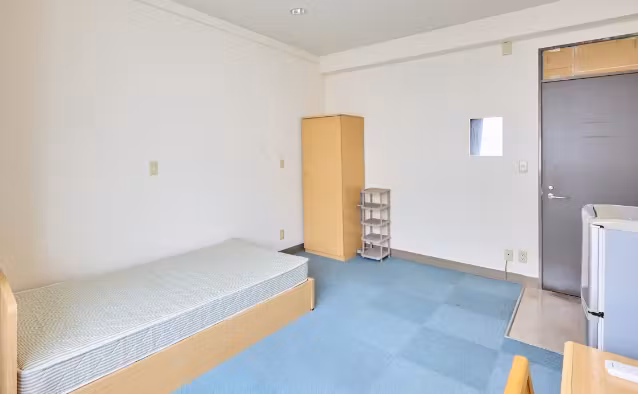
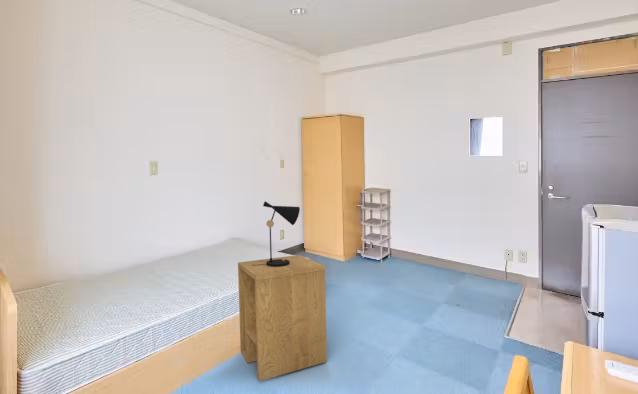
+ table lamp [252,200,301,267]
+ side table [237,254,328,382]
